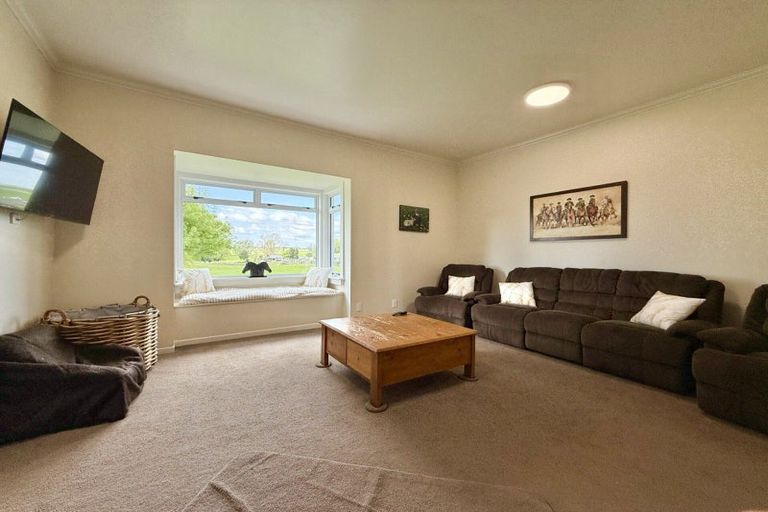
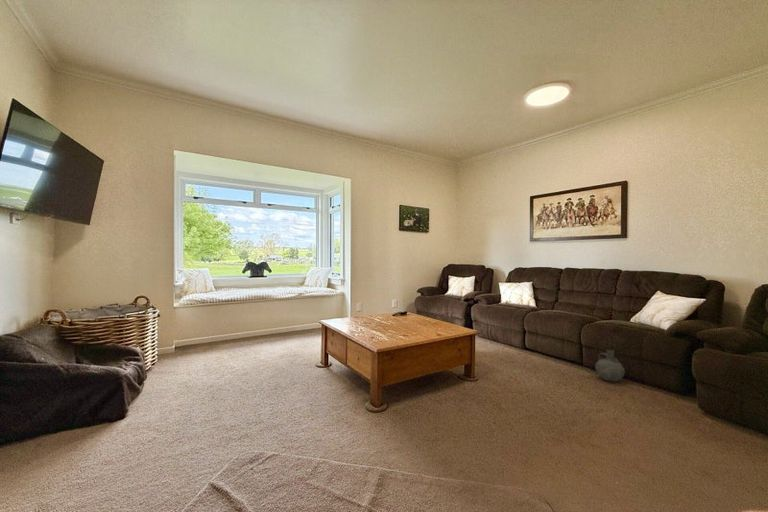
+ ceramic jug [594,349,626,383]
